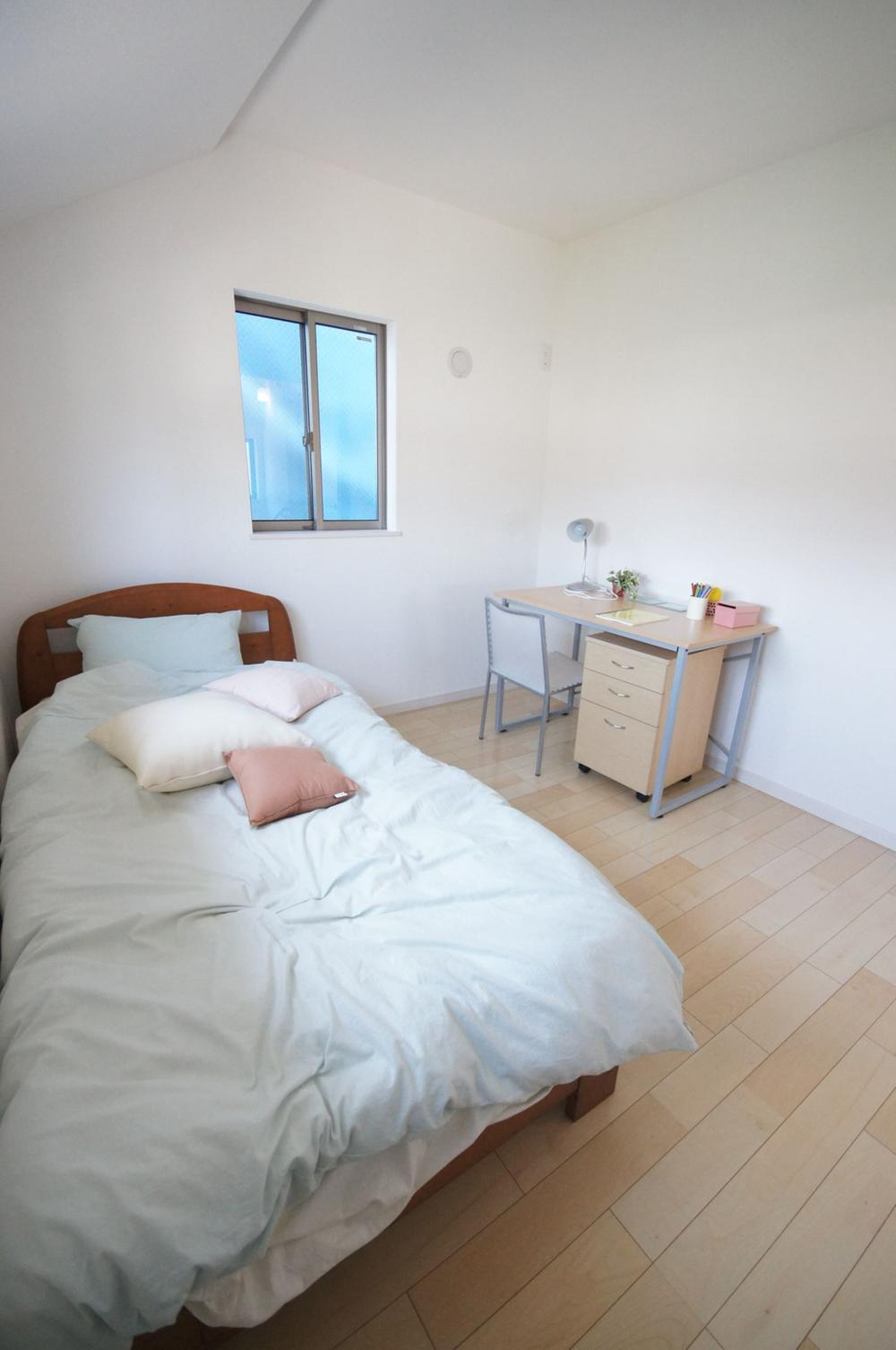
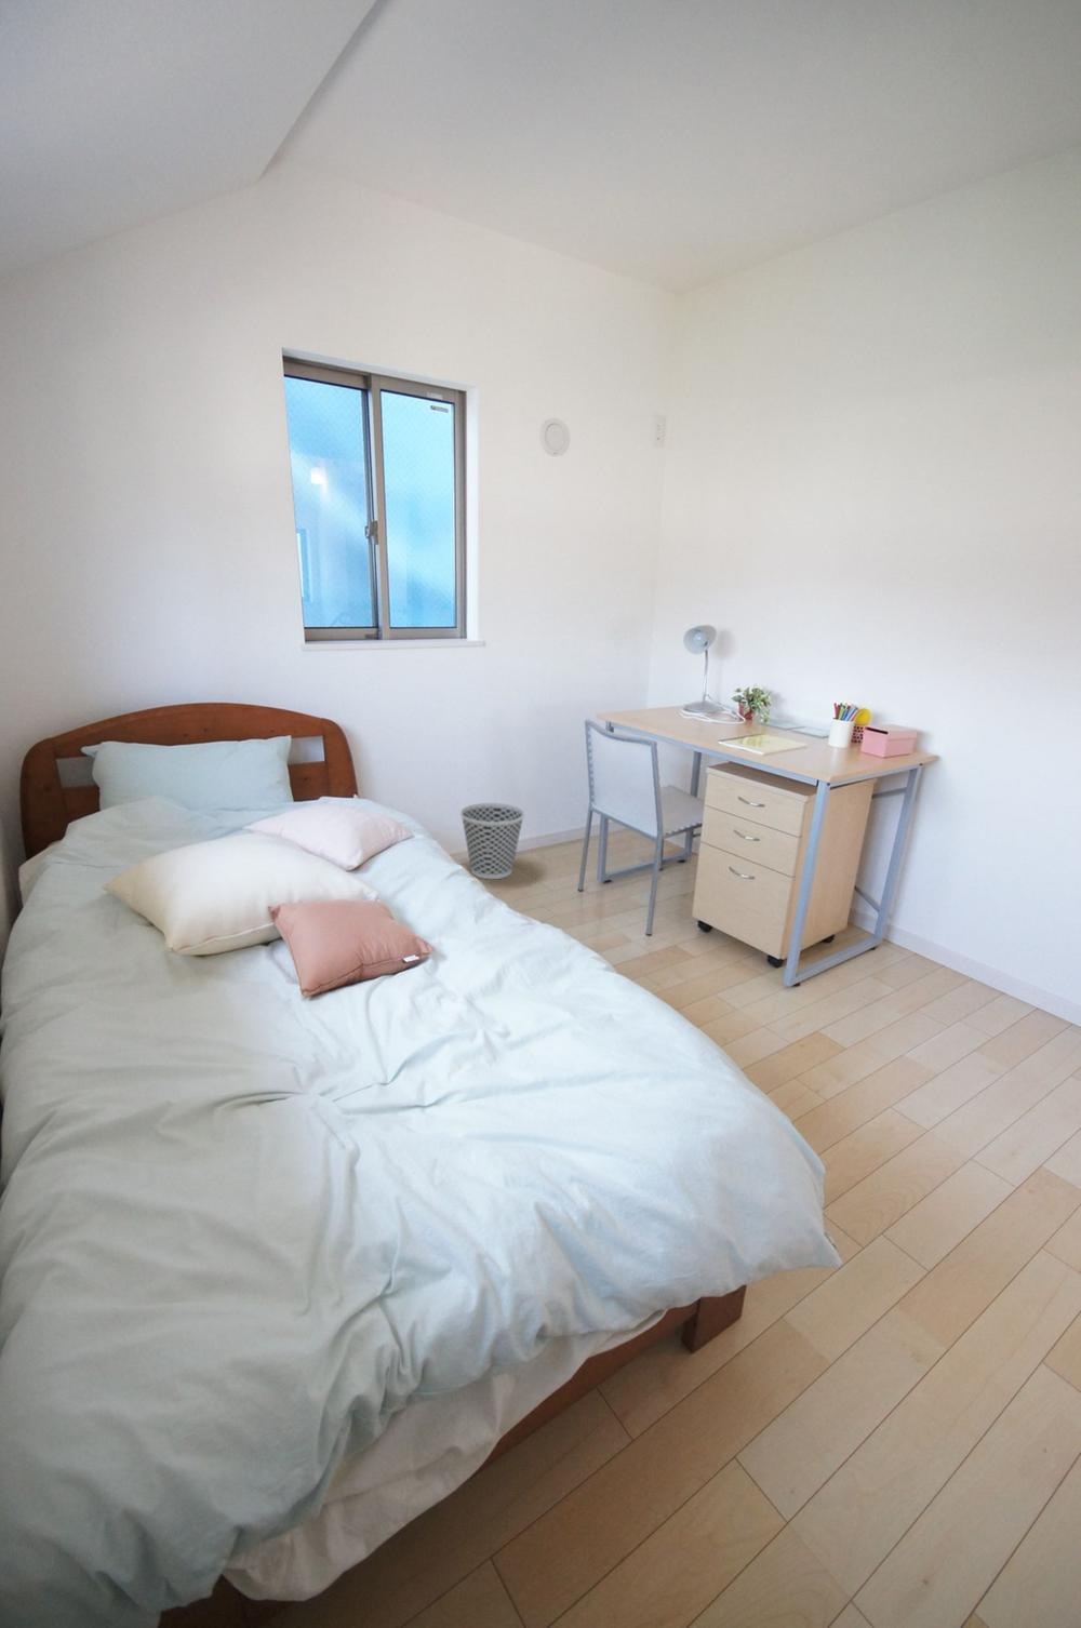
+ wastebasket [460,802,525,880]
